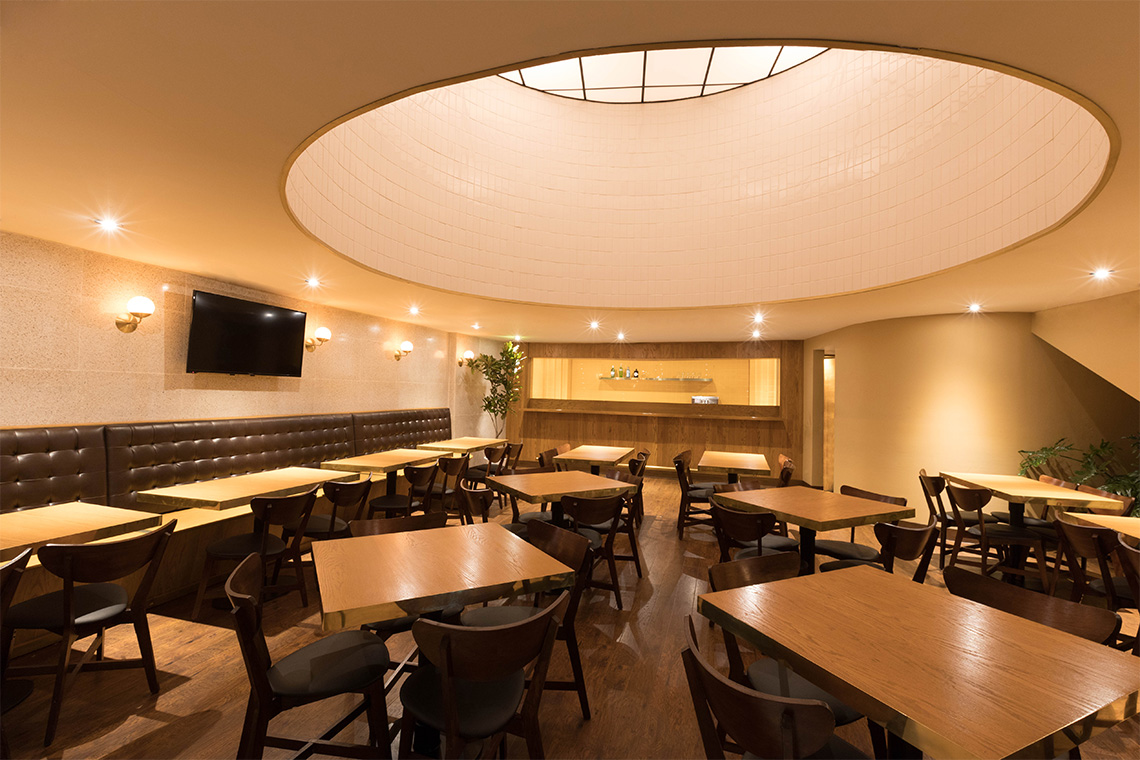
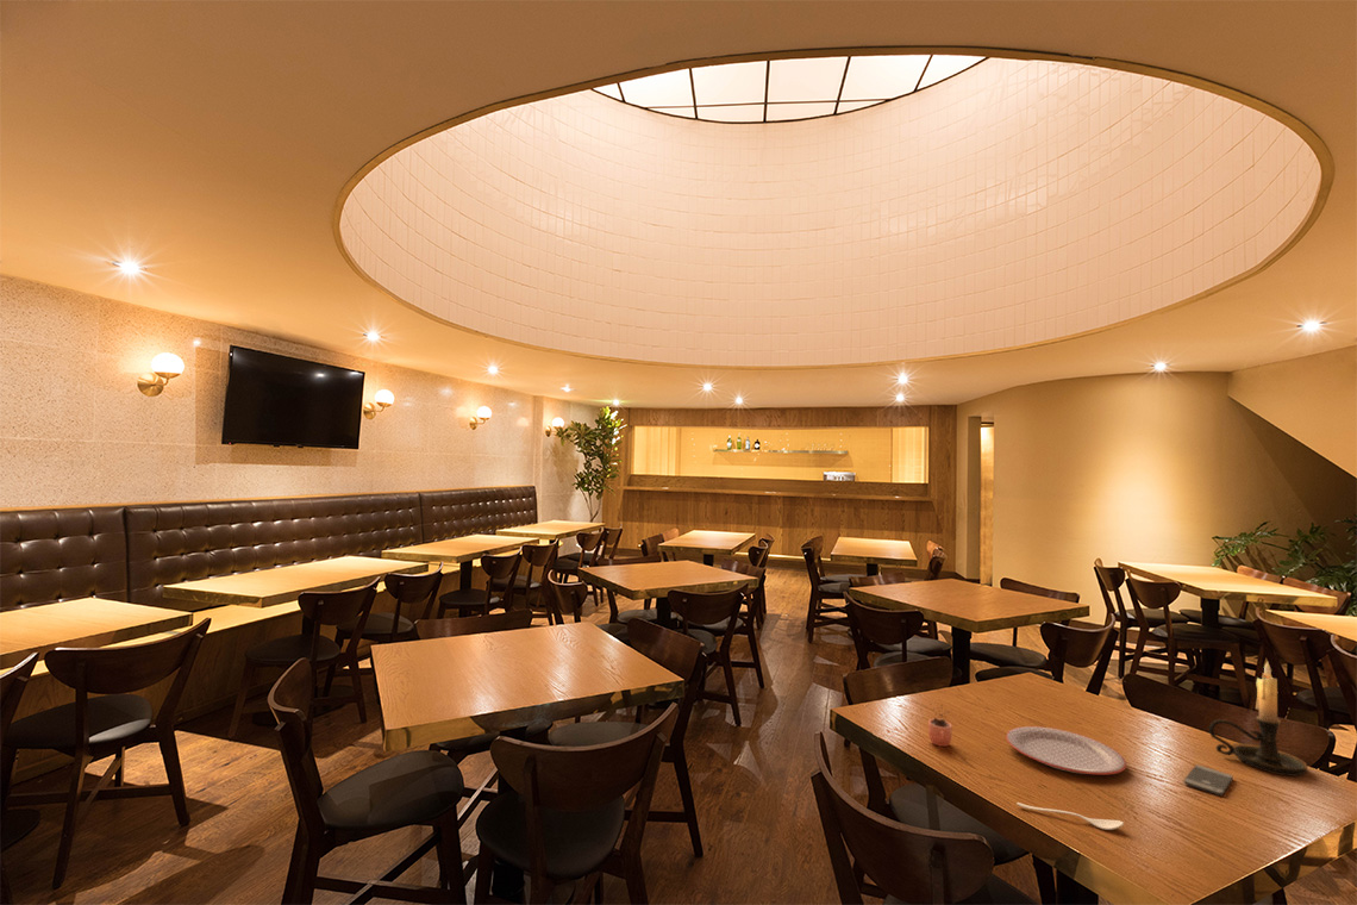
+ candle holder [1207,661,1308,778]
+ spoon [1015,801,1125,831]
+ plate [1005,725,1127,776]
+ cocoa [927,701,953,748]
+ smartphone [1183,764,1234,797]
